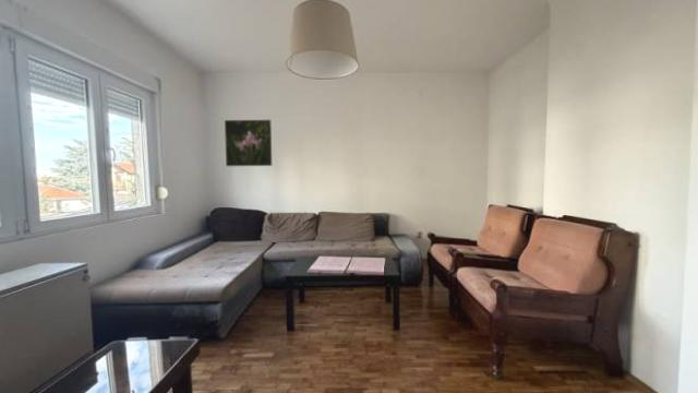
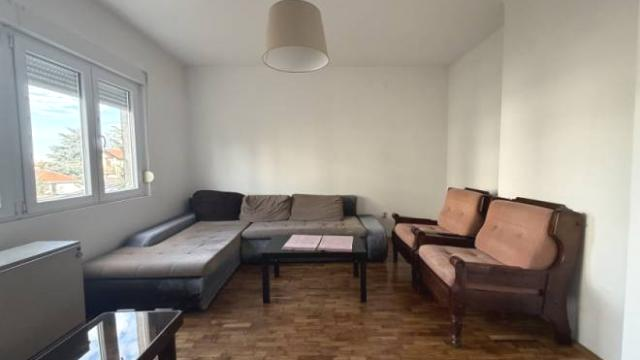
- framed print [224,119,273,167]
